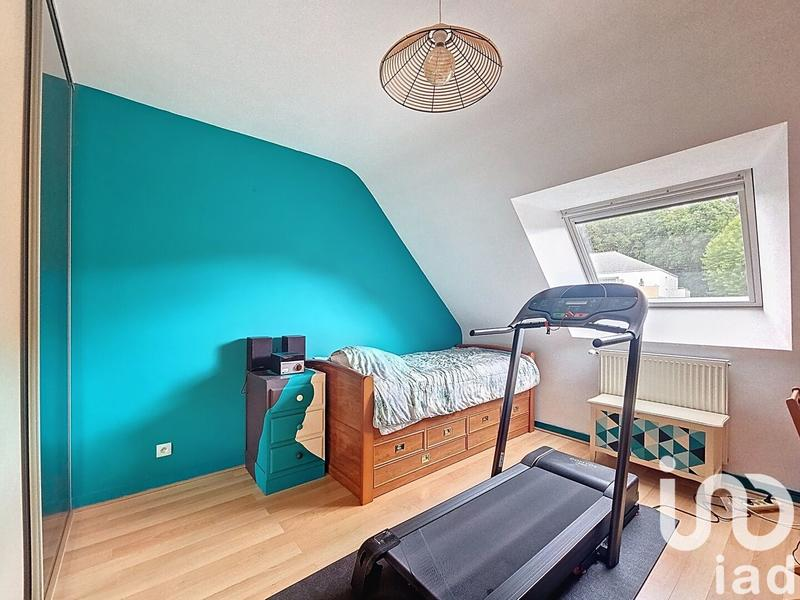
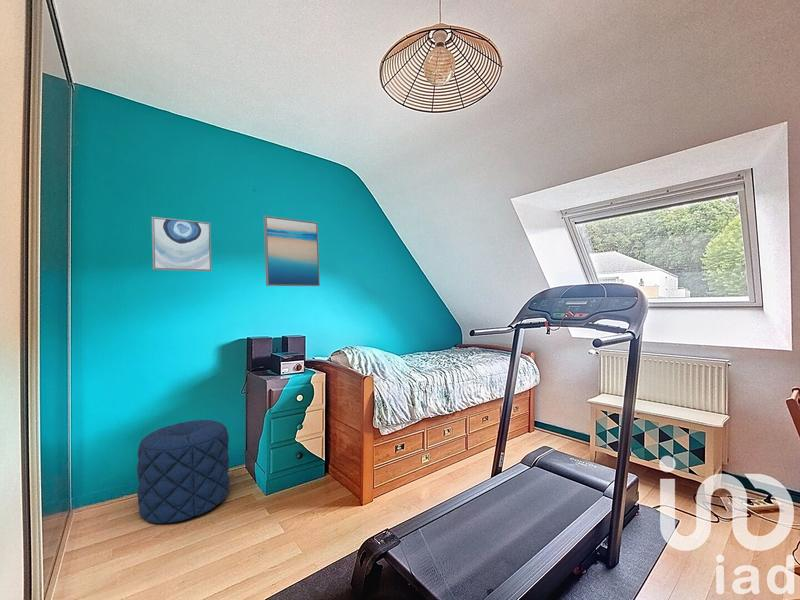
+ wall art [151,216,212,272]
+ wall art [263,215,321,287]
+ pouf [136,419,231,524]
